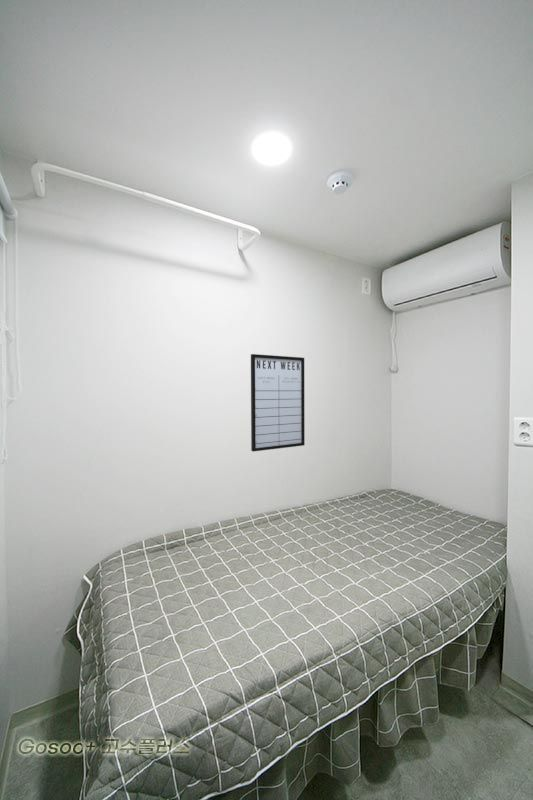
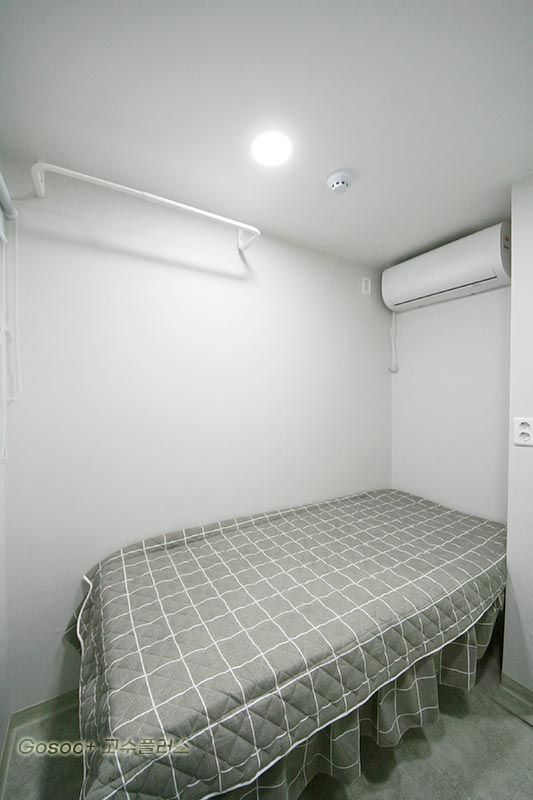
- writing board [250,353,306,452]
